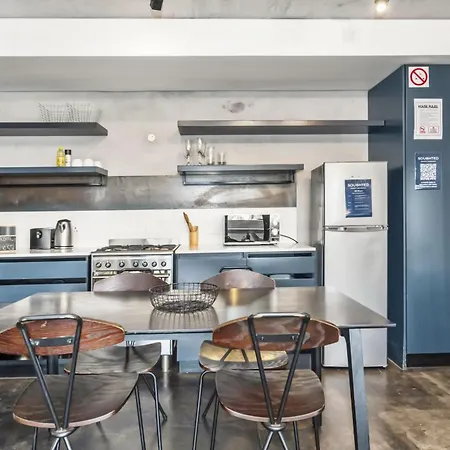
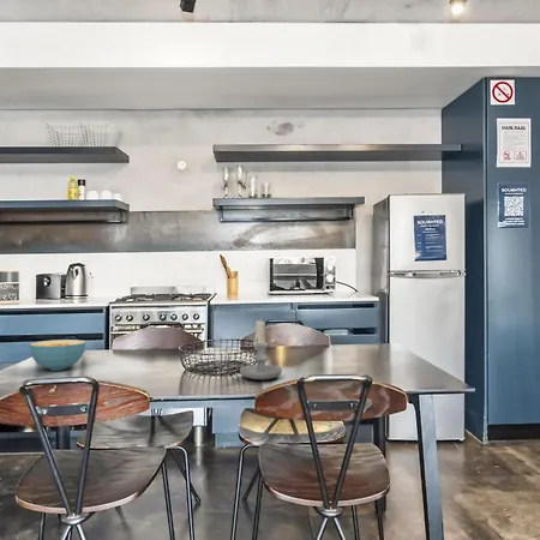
+ candle [239,318,283,380]
+ cereal bowl [29,338,86,372]
